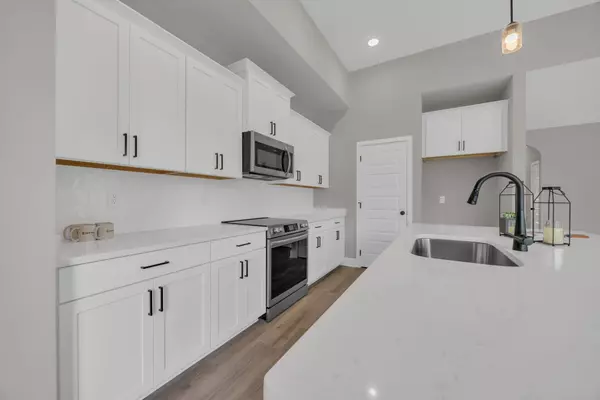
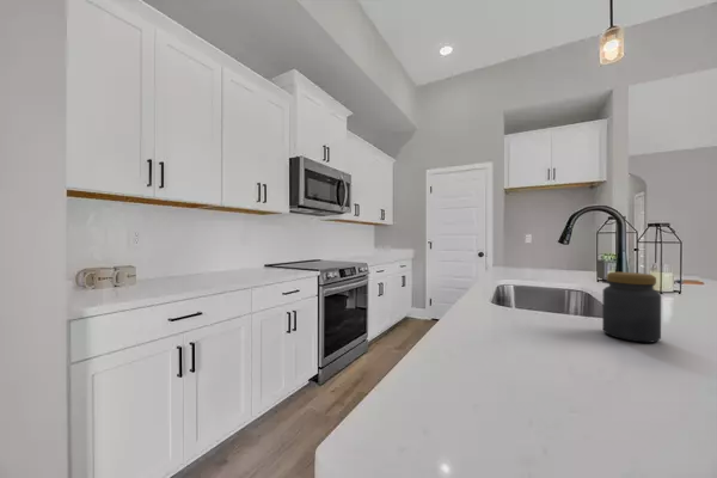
+ jar [601,271,662,344]
